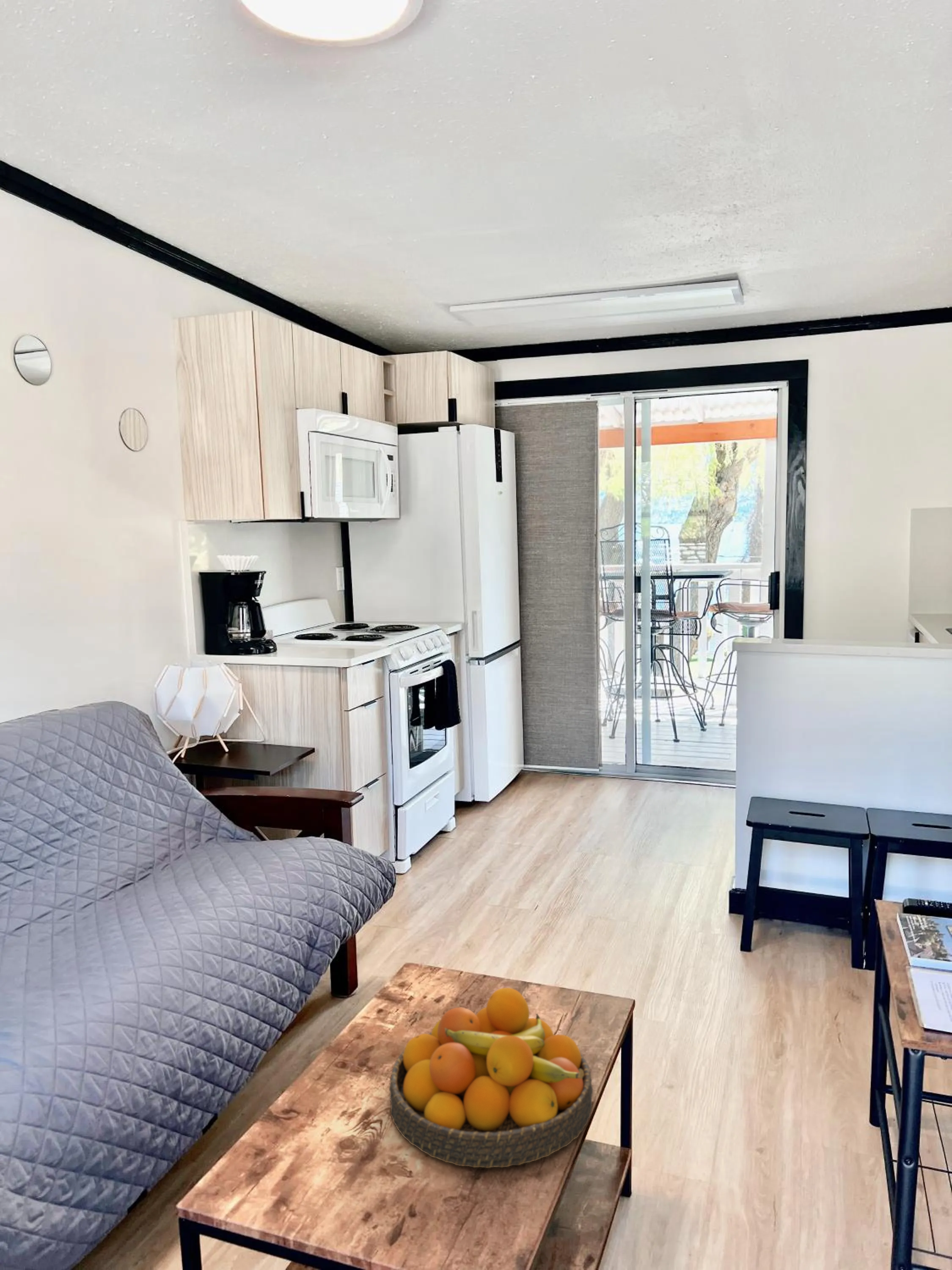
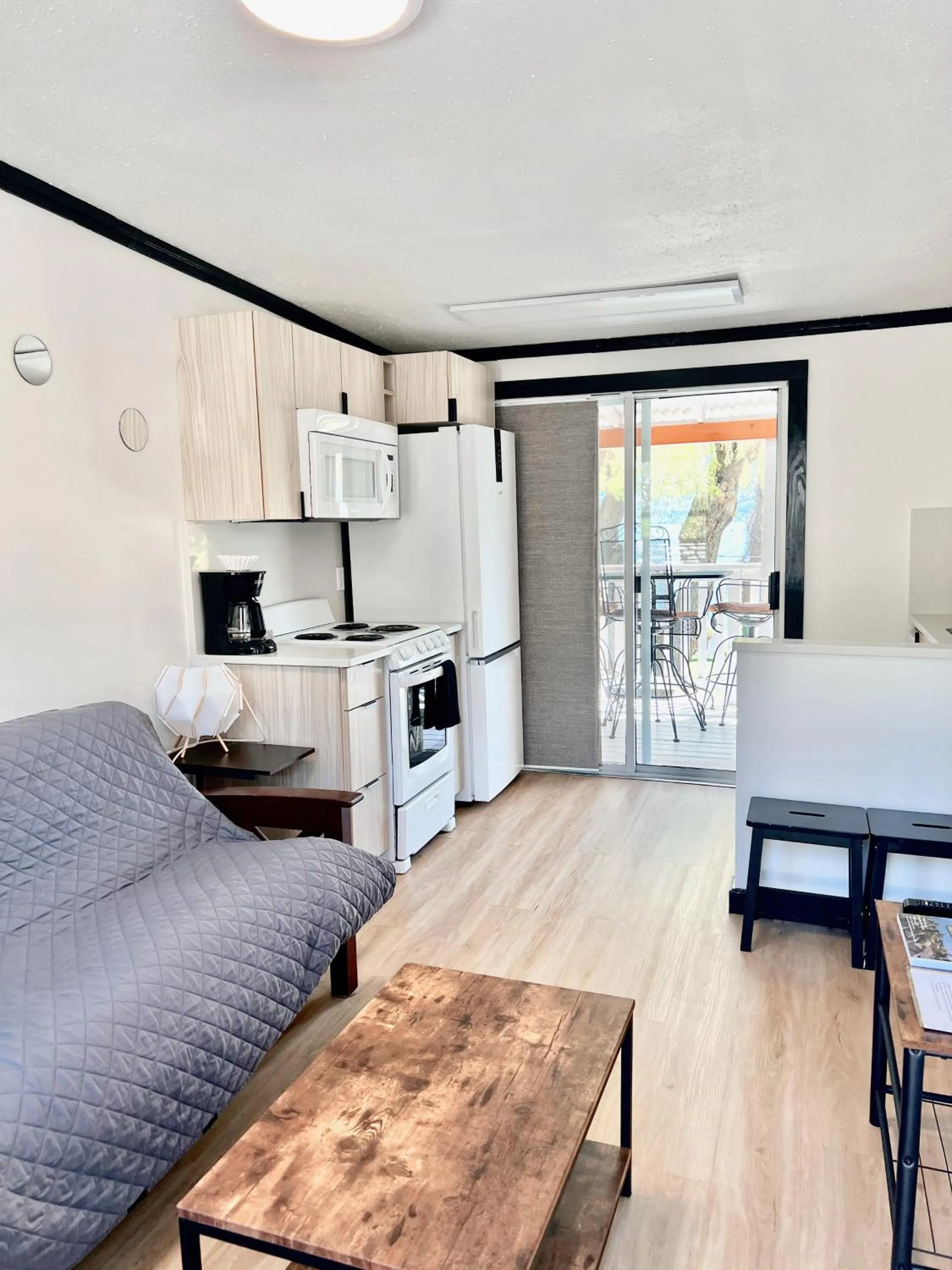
- fruit bowl [389,987,593,1168]
